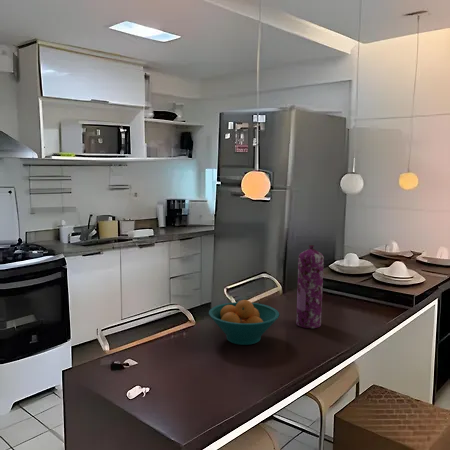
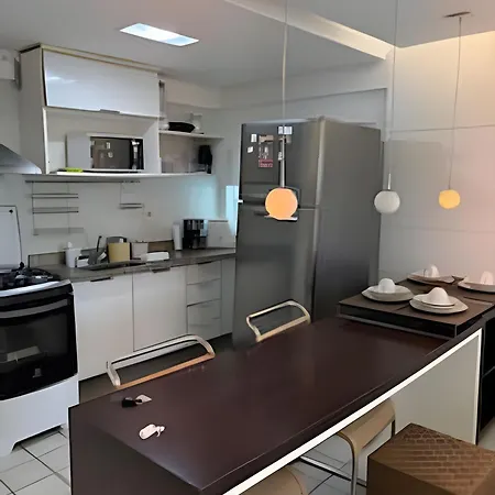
- gas cylinder [295,244,325,329]
- fruit bowl [208,299,280,346]
